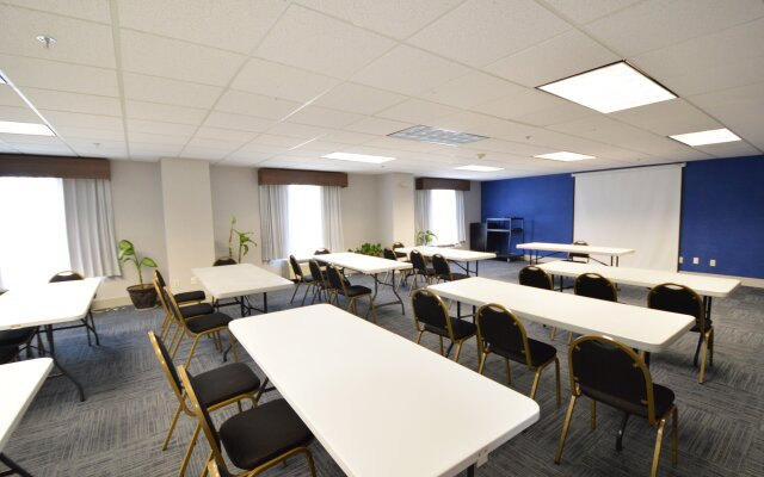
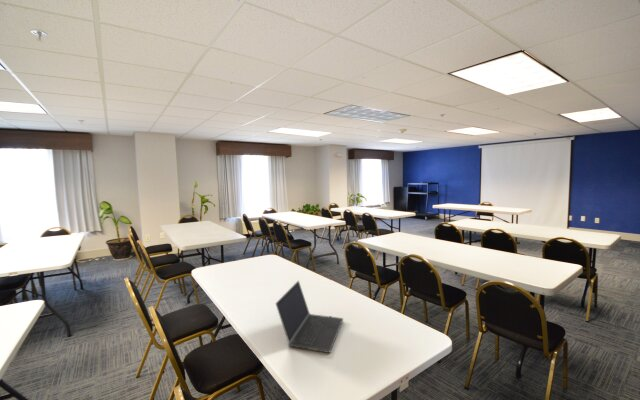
+ laptop computer [274,280,344,354]
